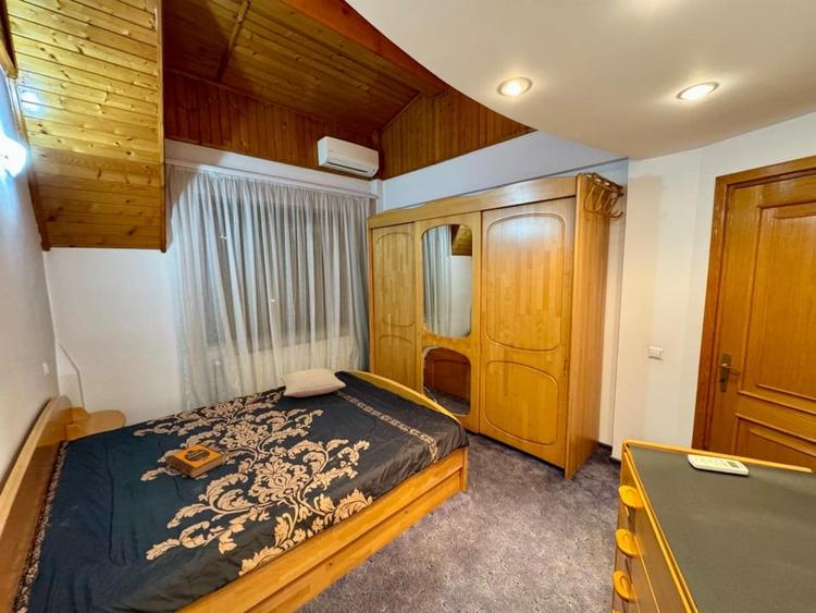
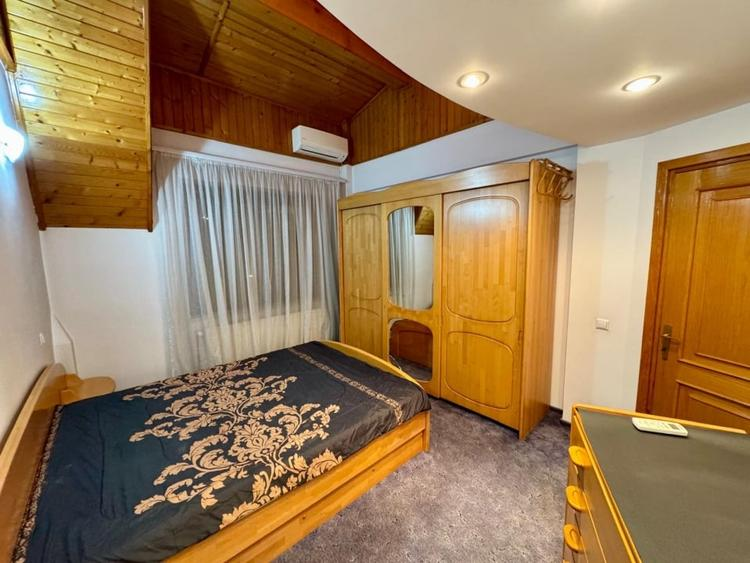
- hardback book [165,443,225,479]
- pillow [279,366,347,399]
